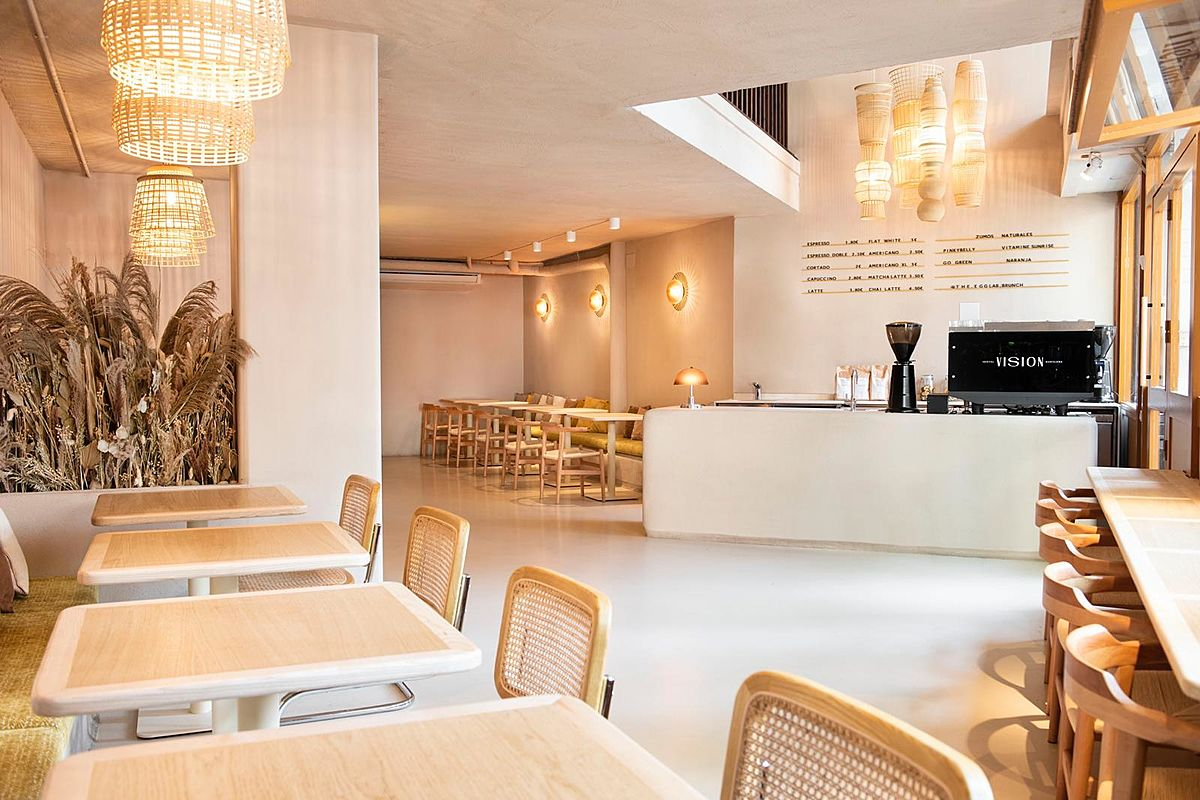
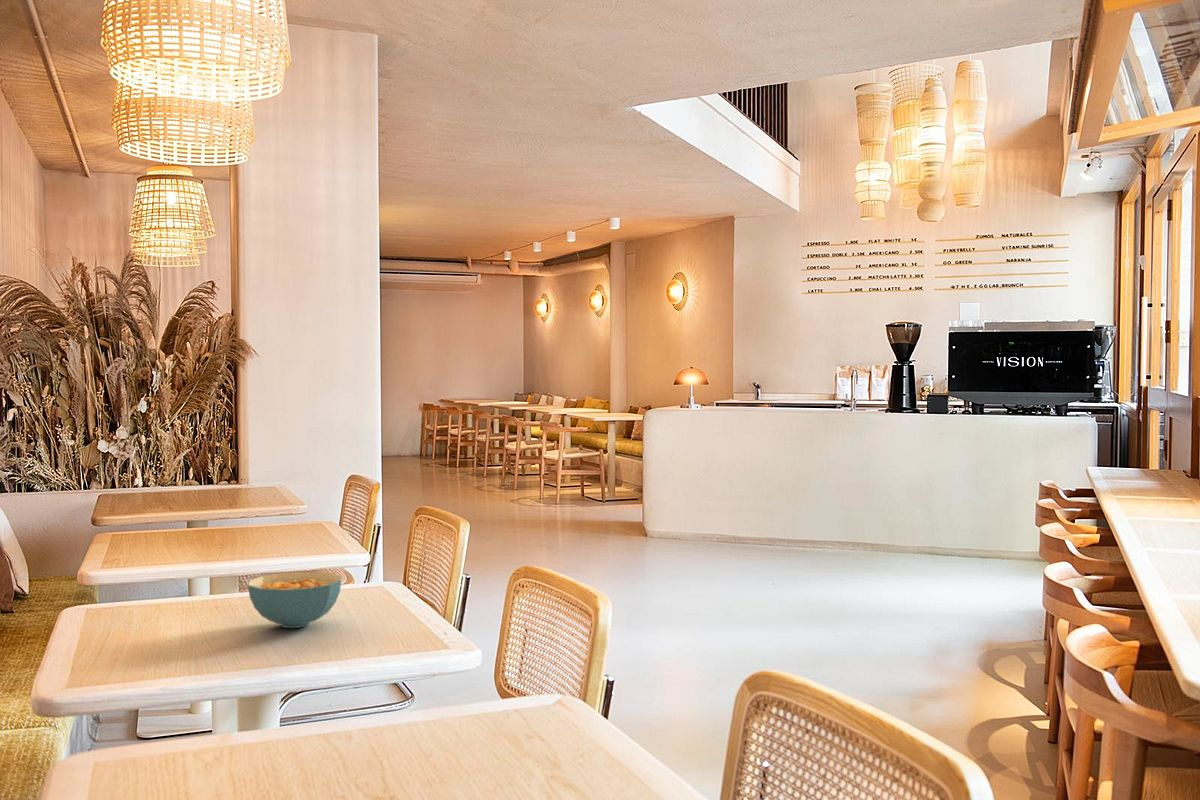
+ cereal bowl [247,571,342,629]
